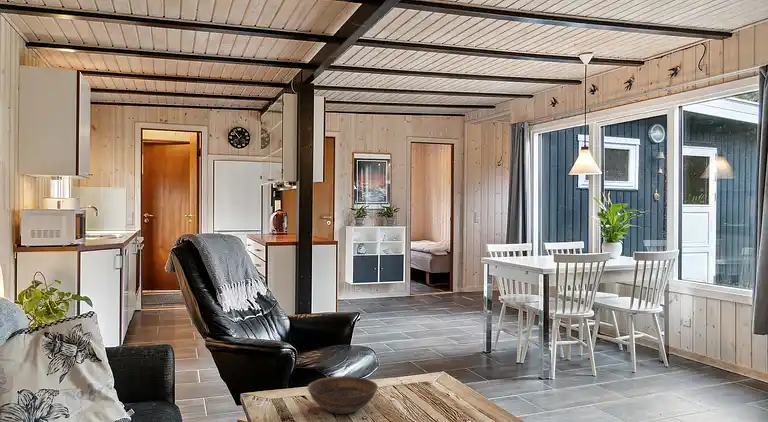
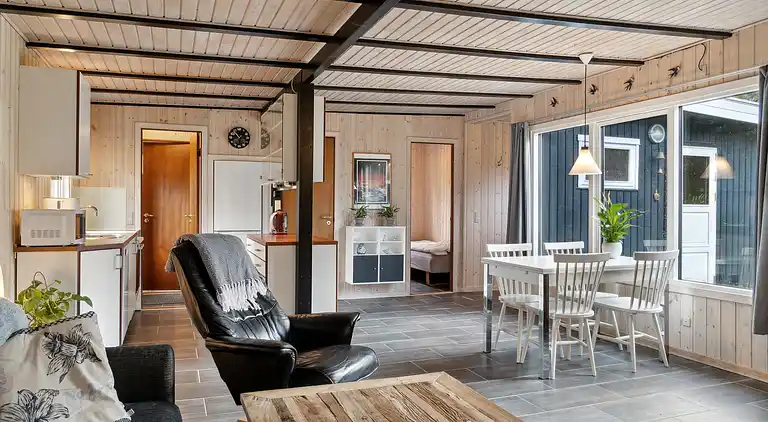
- bowl [306,375,379,415]
